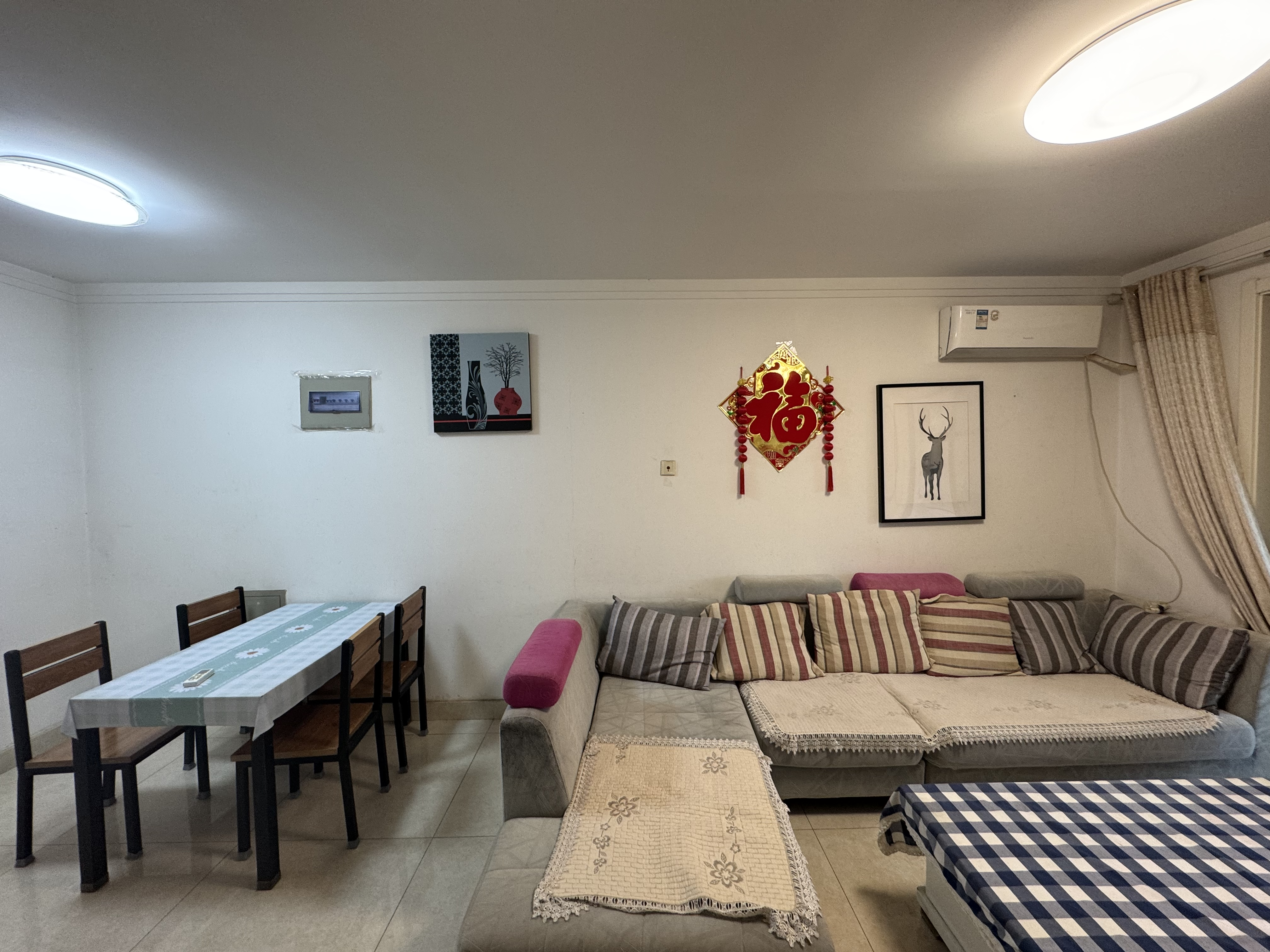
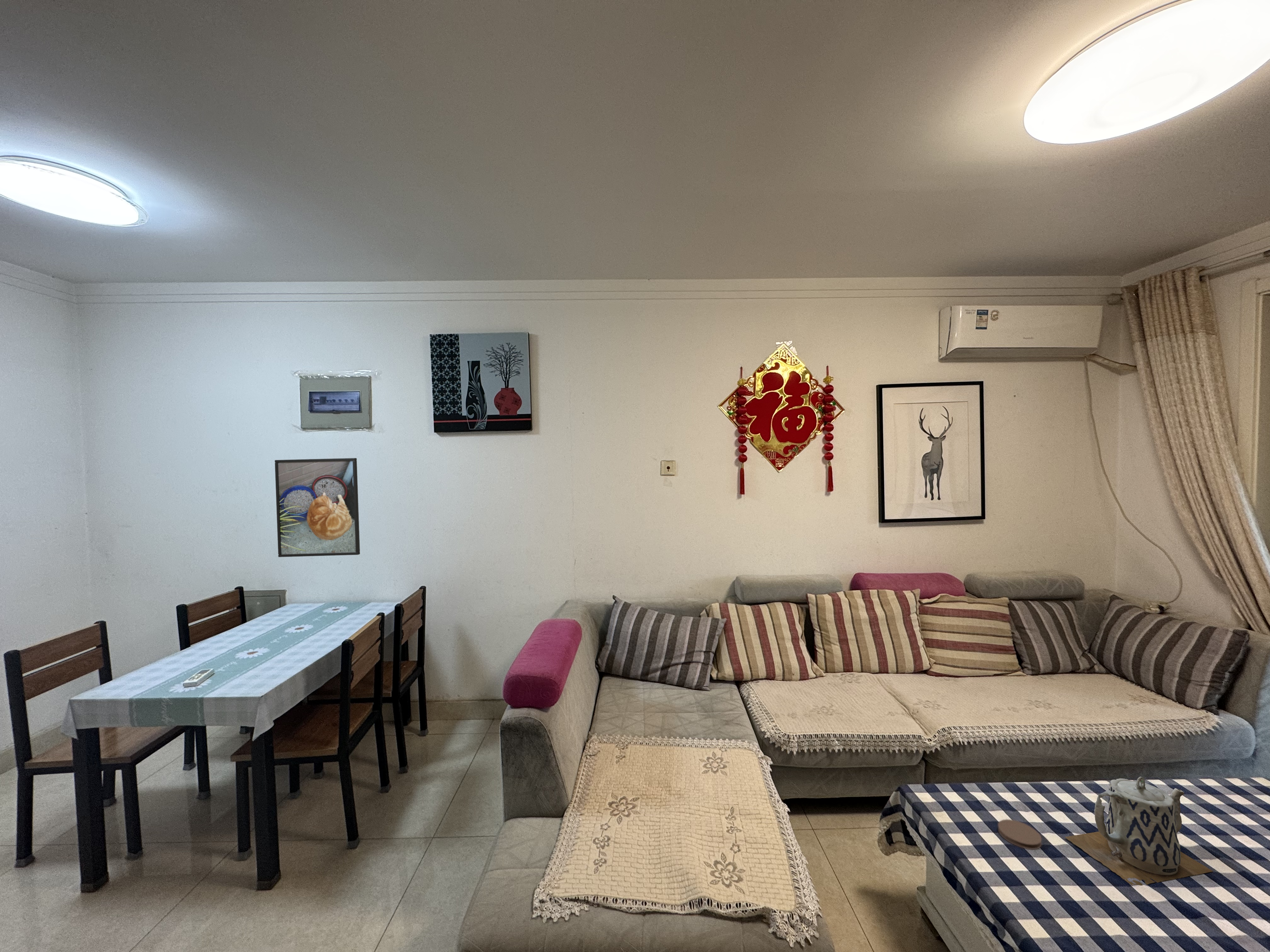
+ coaster [998,819,1042,850]
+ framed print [274,458,360,558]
+ teapot [1065,776,1214,886]
